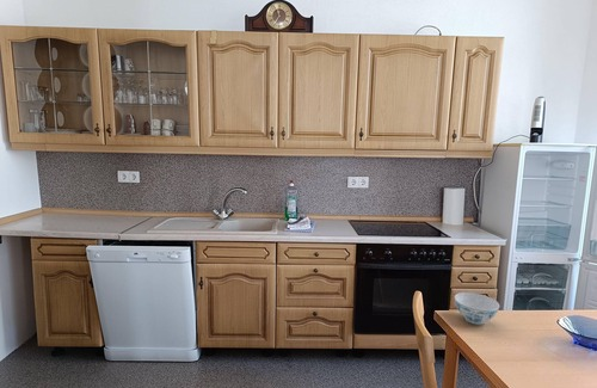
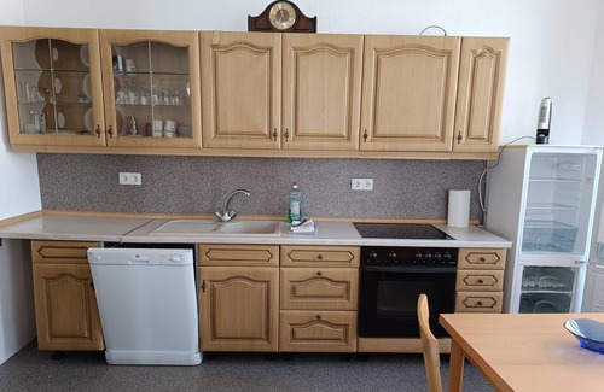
- chinaware [454,291,500,326]
